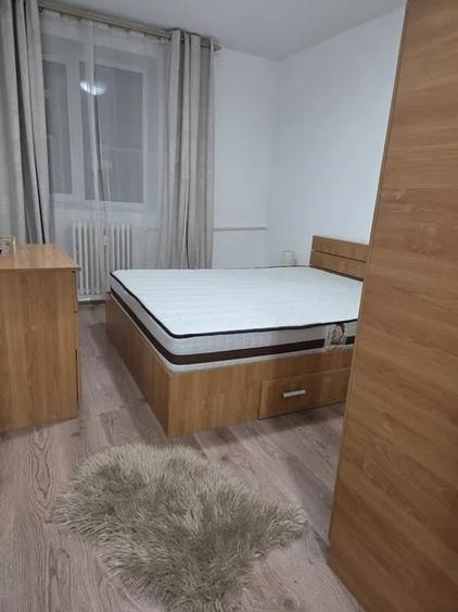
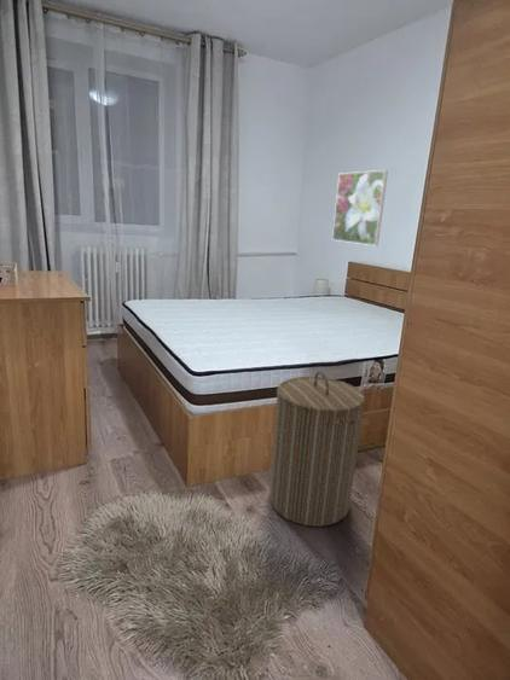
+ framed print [331,169,389,246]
+ laundry hamper [268,370,366,528]
